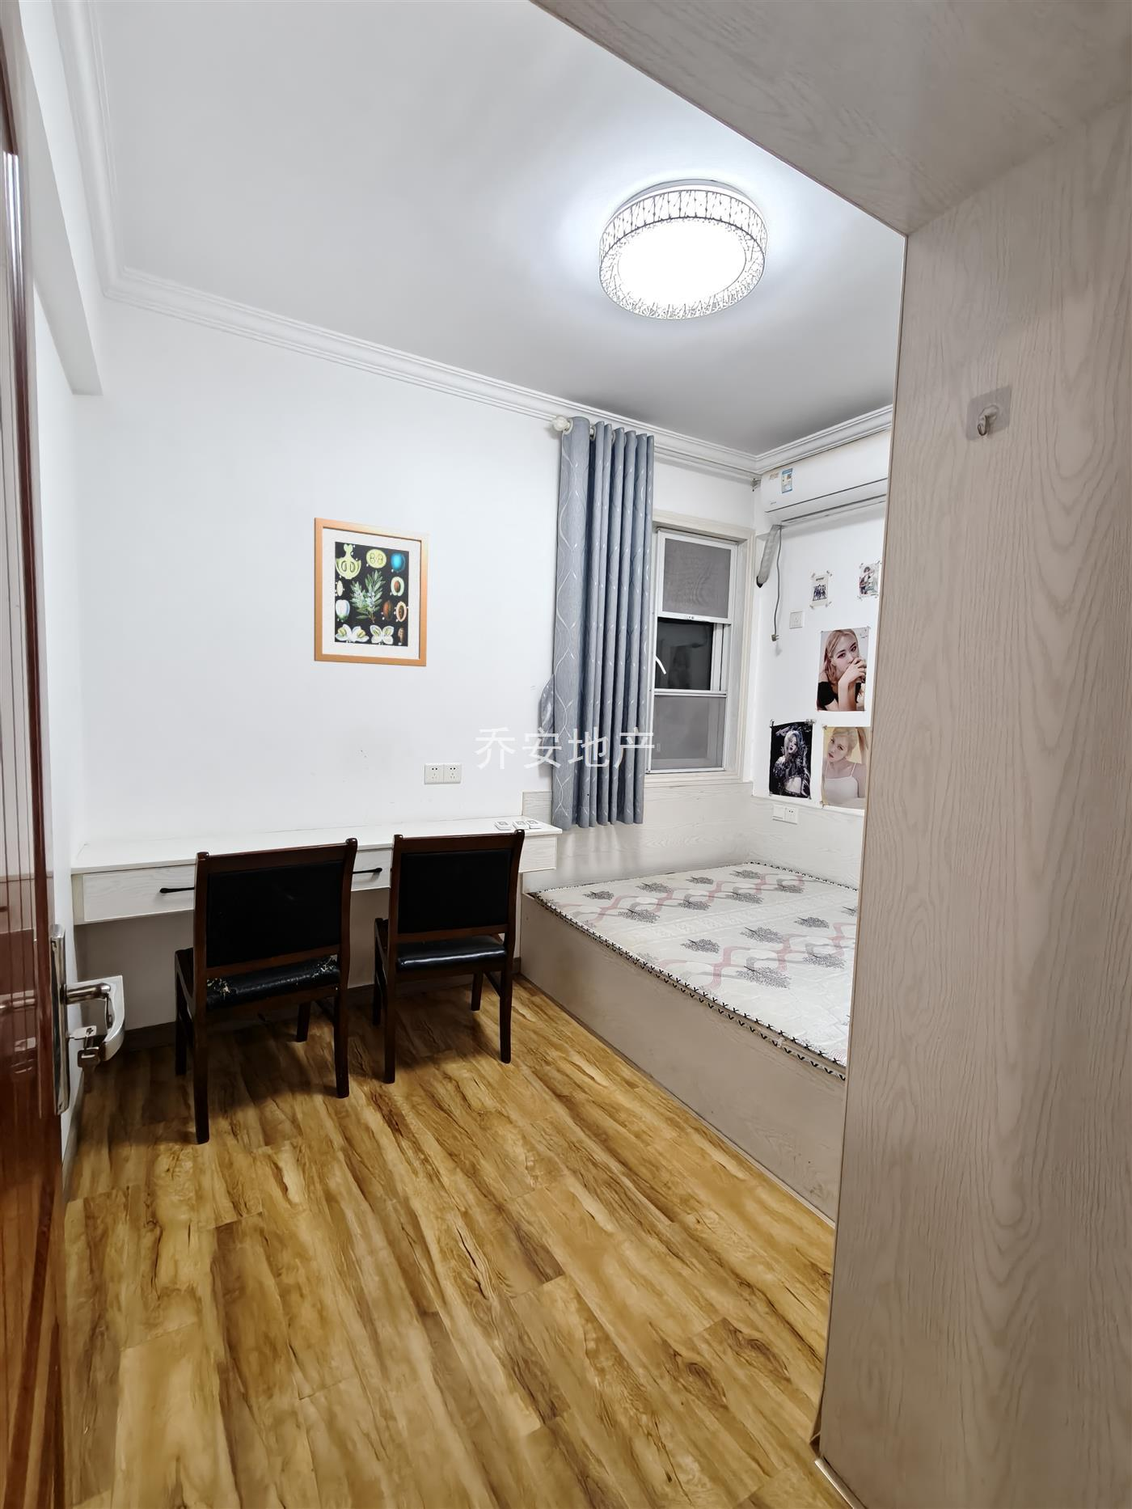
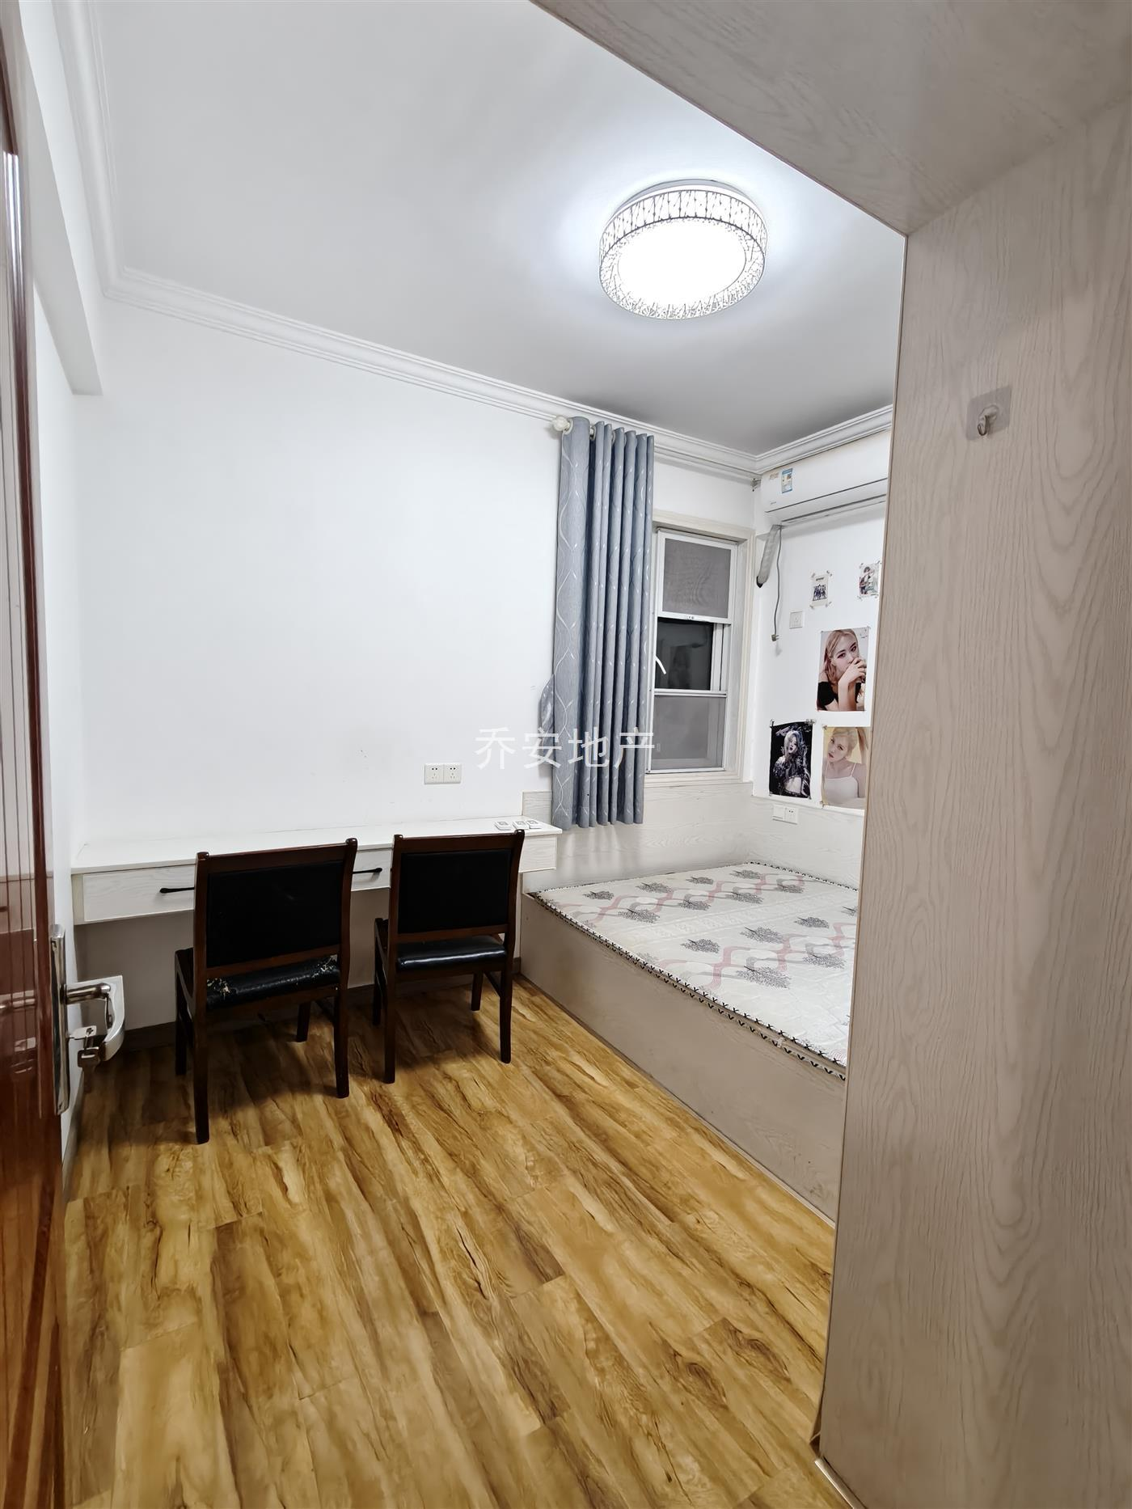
- wall art [313,517,429,667]
